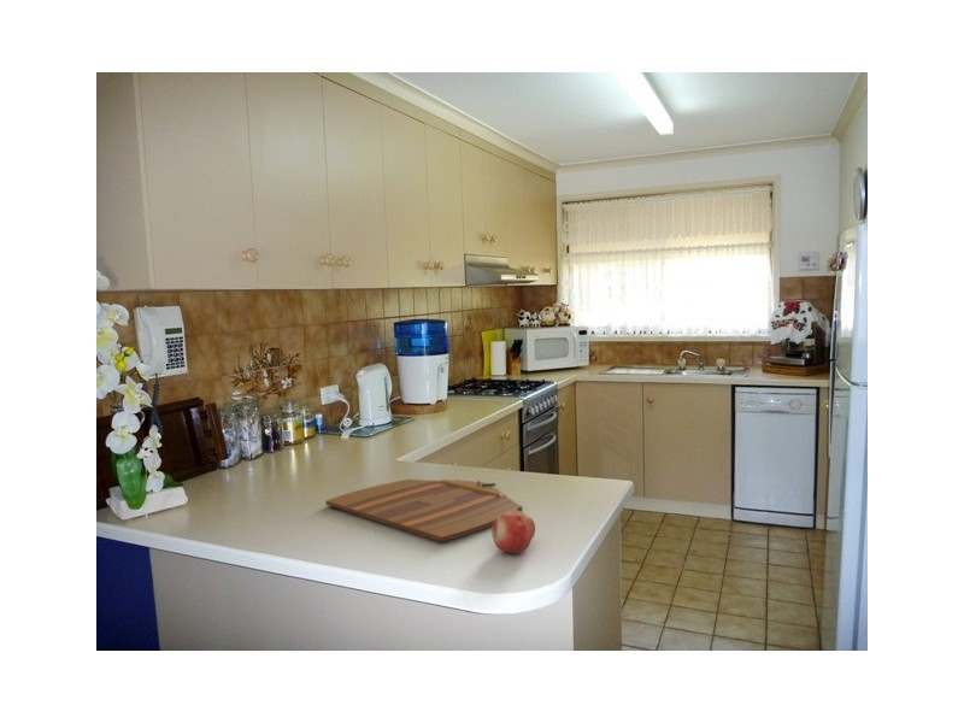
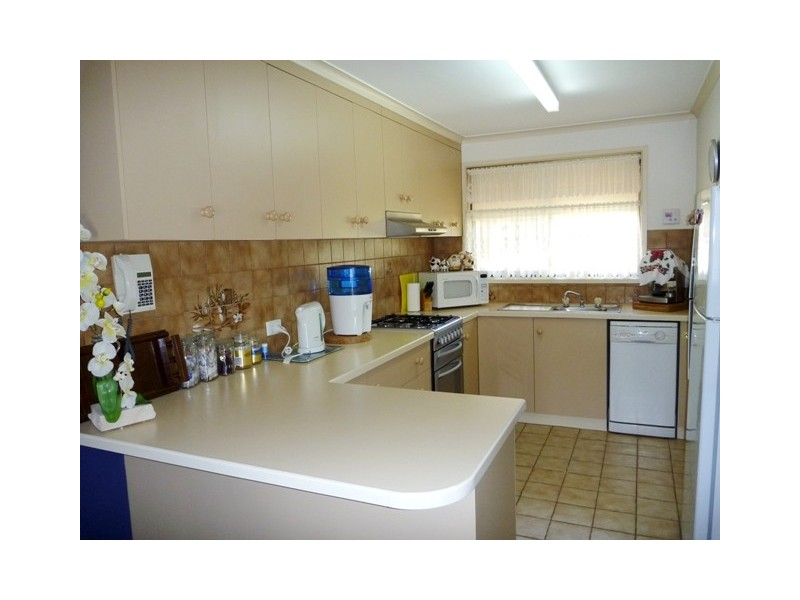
- fruit [490,510,536,554]
- cutting board [324,478,523,542]
